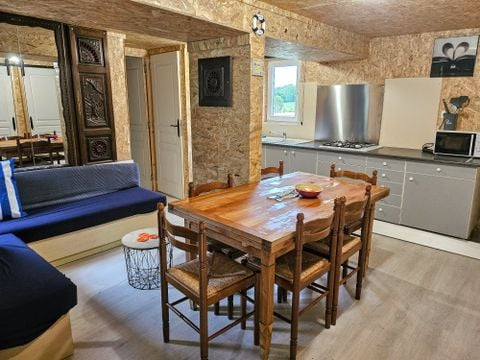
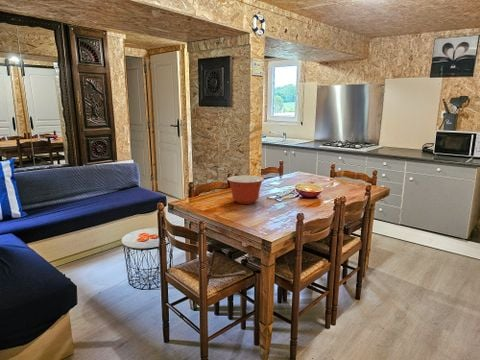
+ mixing bowl [226,174,265,205]
